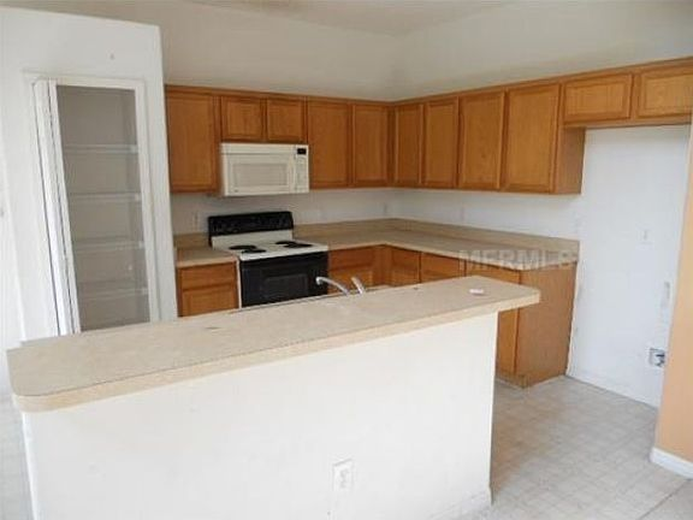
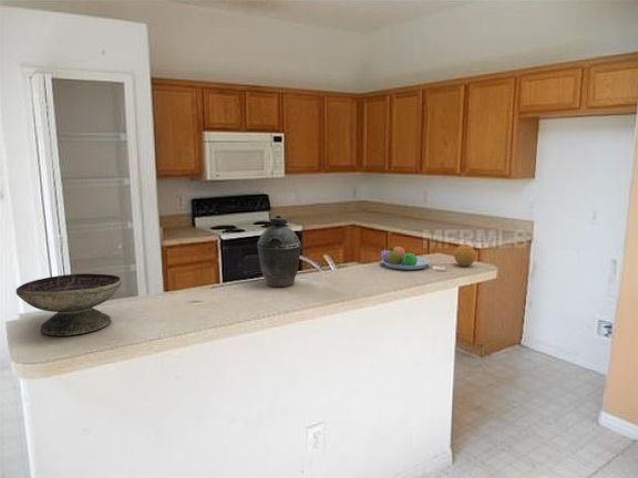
+ kettle [256,214,302,288]
+ fruit [453,243,477,267]
+ decorative bowl [14,272,123,337]
+ fruit bowl [380,245,432,271]
